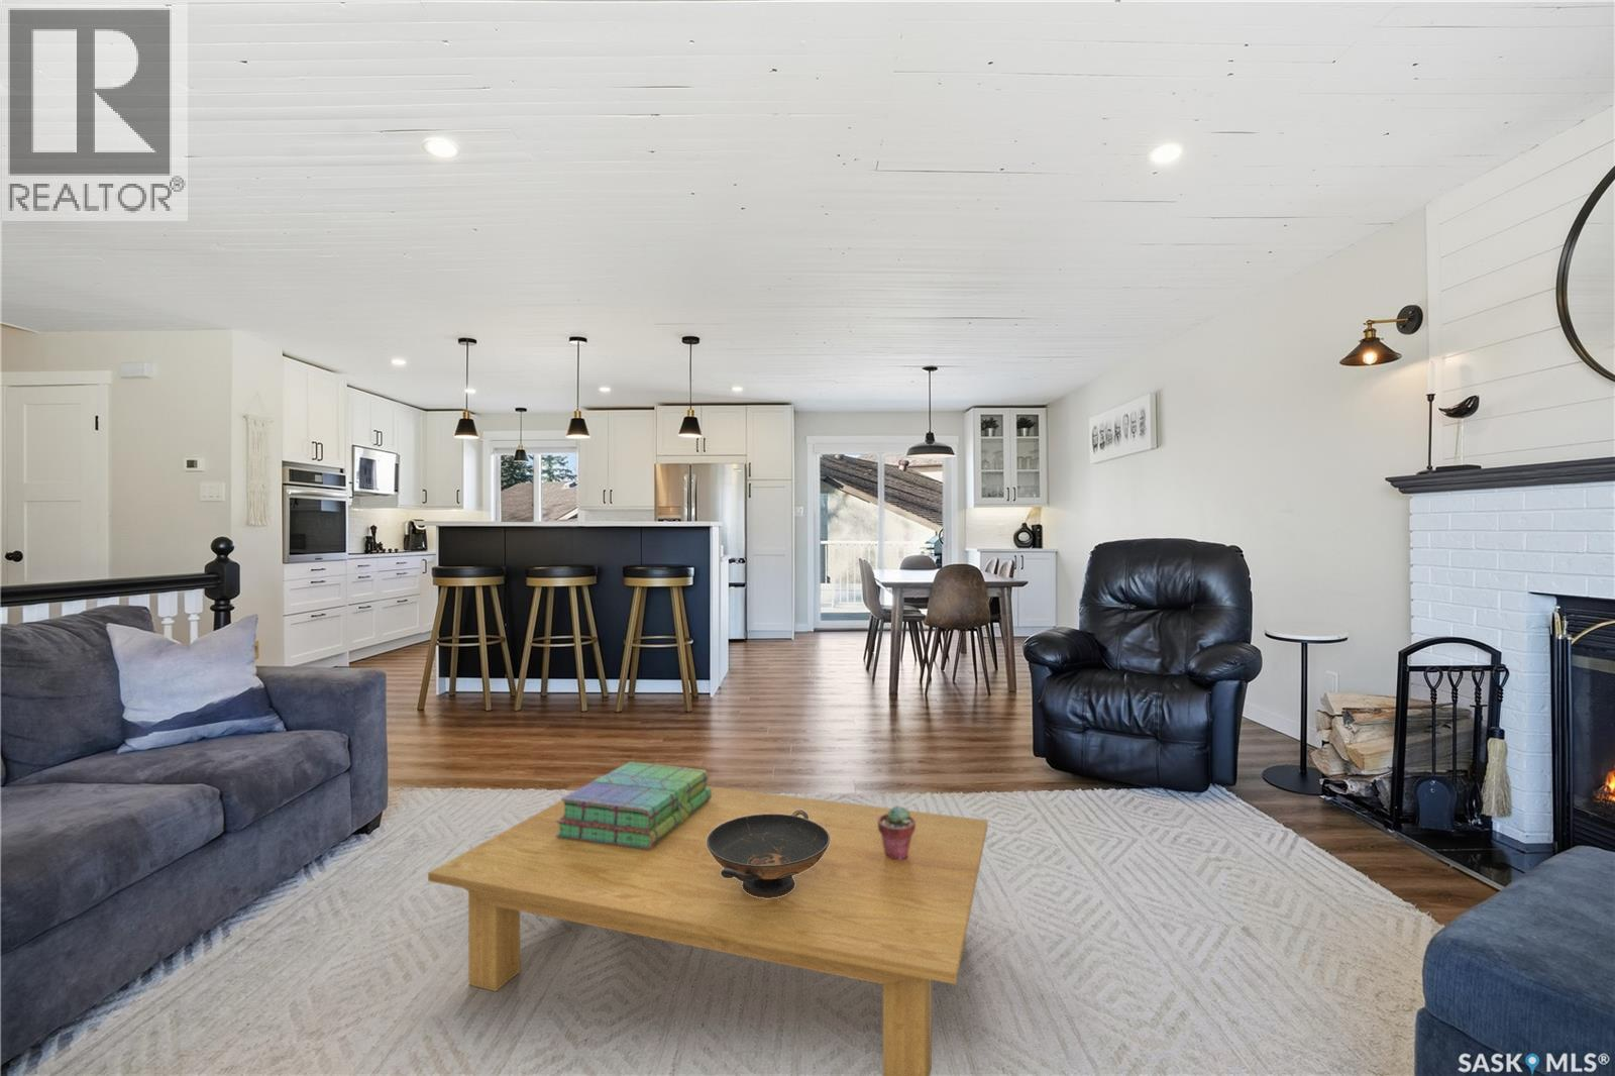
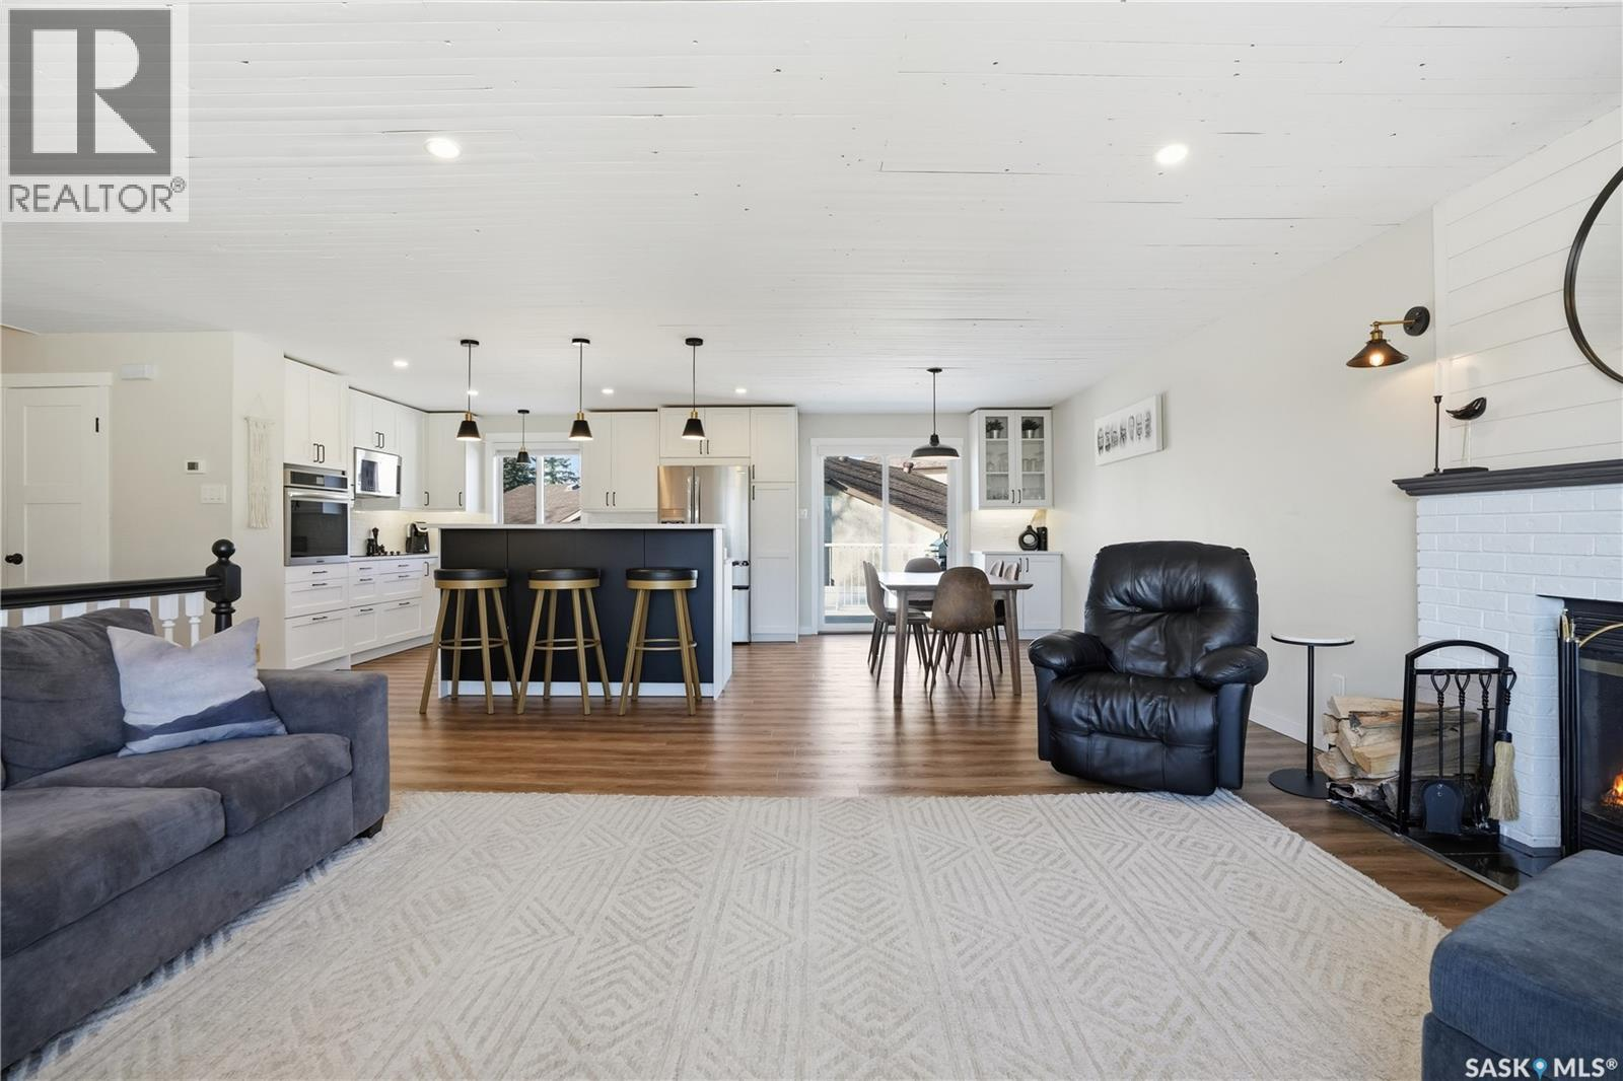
- coffee table [427,785,988,1076]
- stack of books [555,761,712,849]
- potted succulent [878,805,915,860]
- decorative bowl [706,809,831,898]
